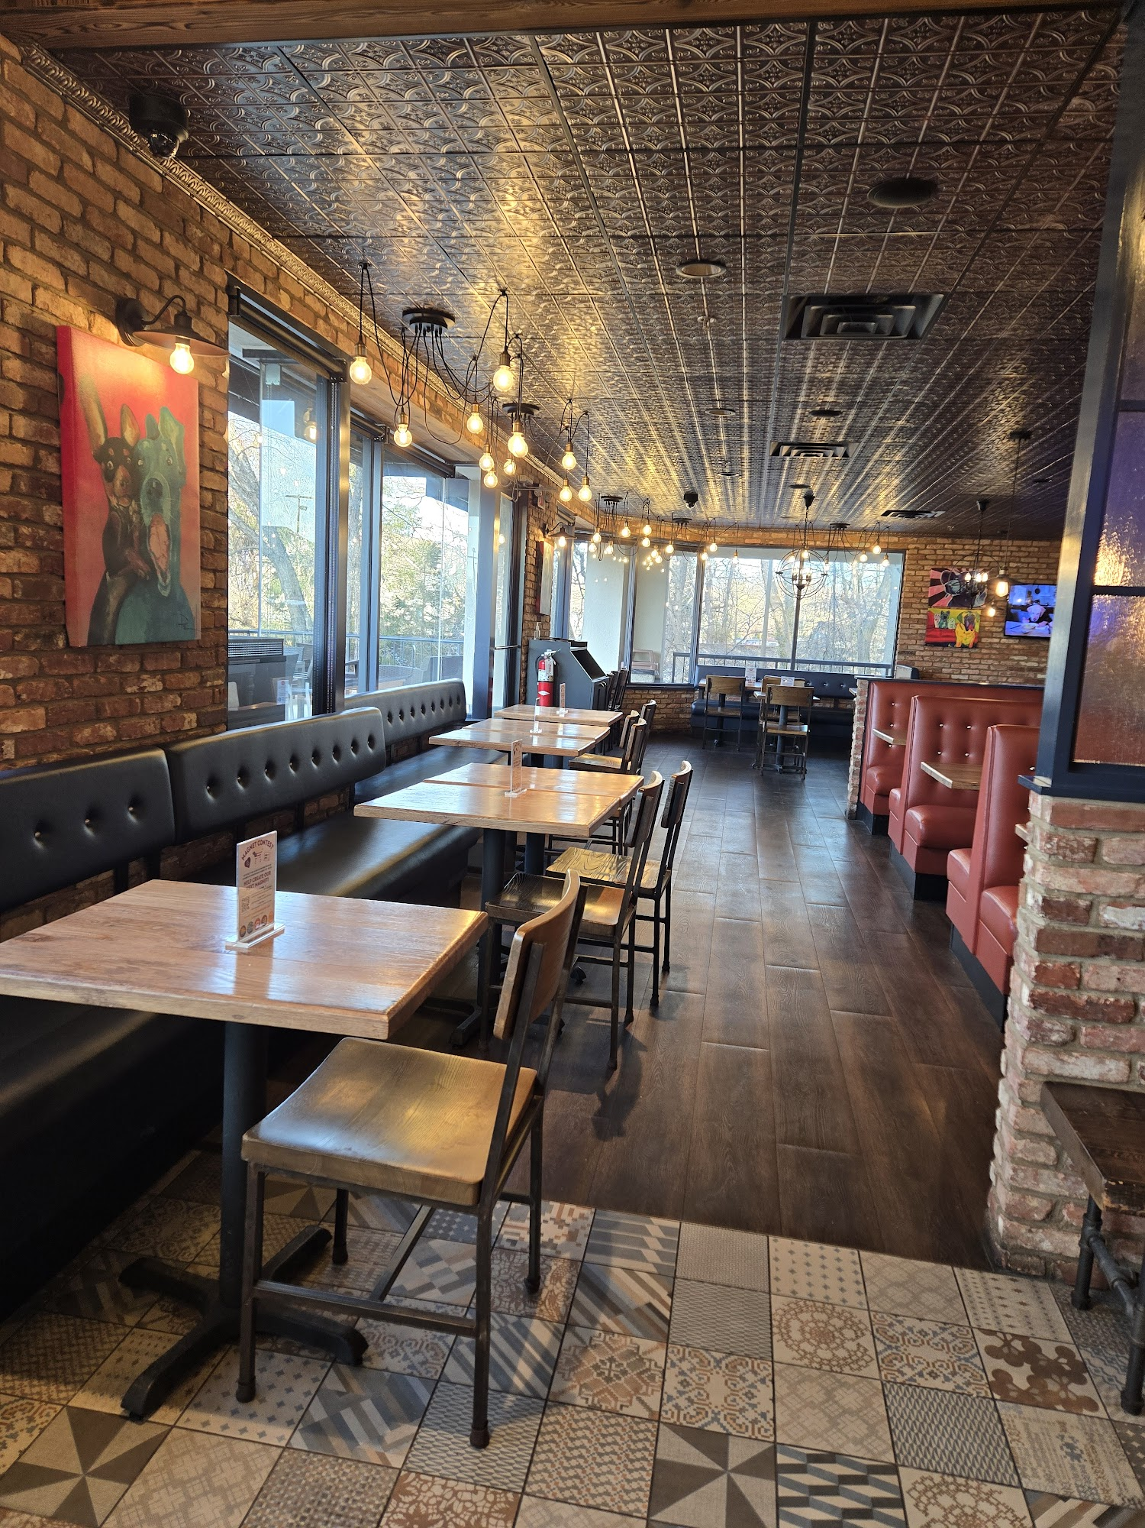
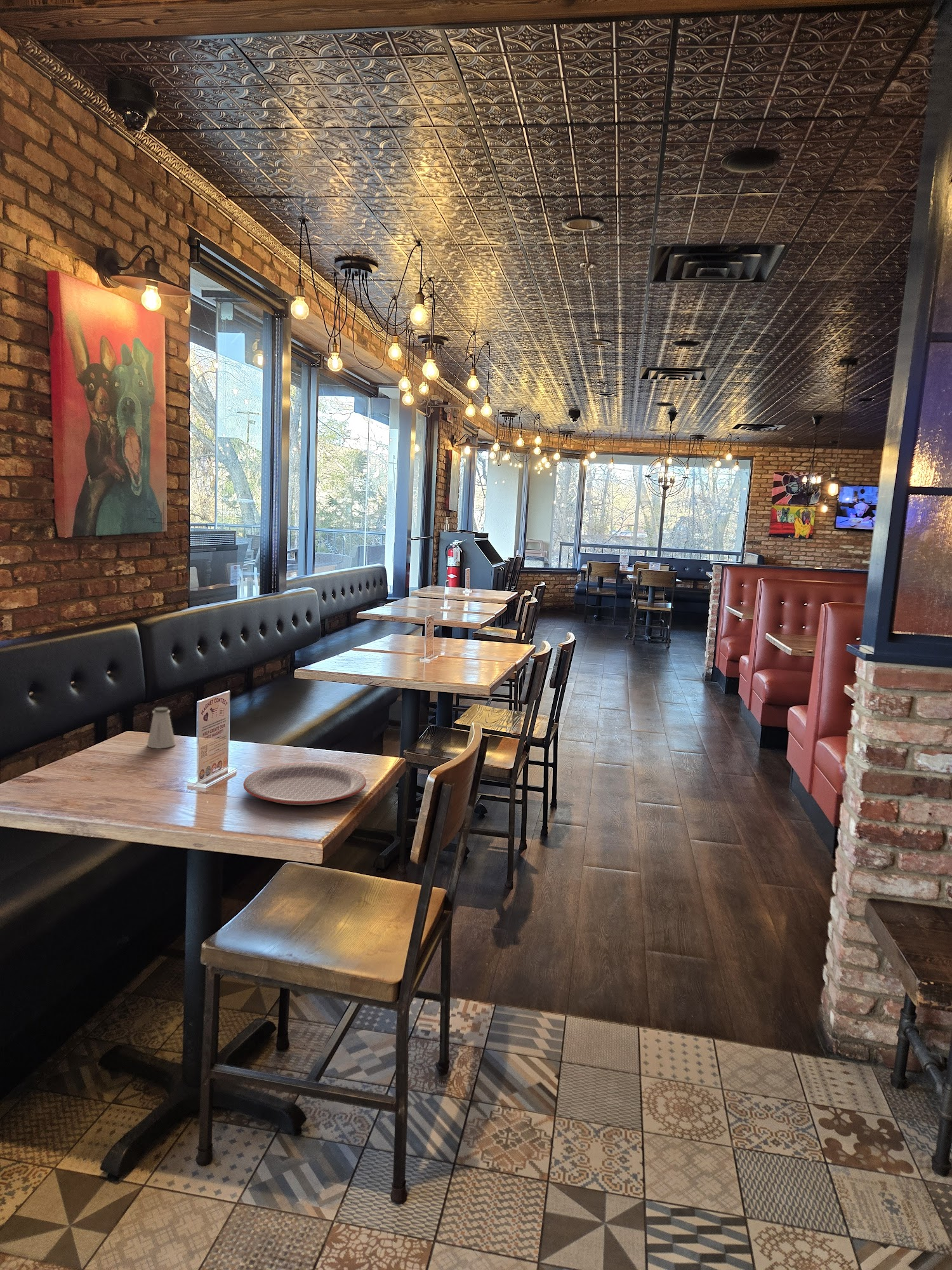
+ plate [242,762,367,806]
+ saltshaker [147,706,176,749]
